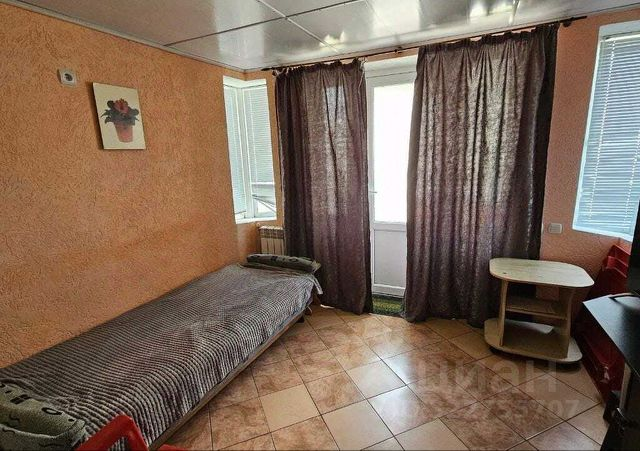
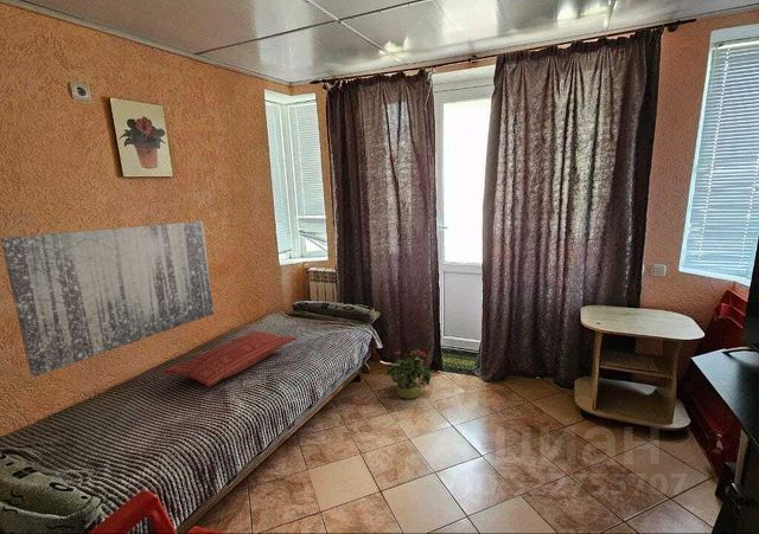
+ wall art [0,220,215,378]
+ potted plant [384,349,435,400]
+ pillow [161,329,298,388]
